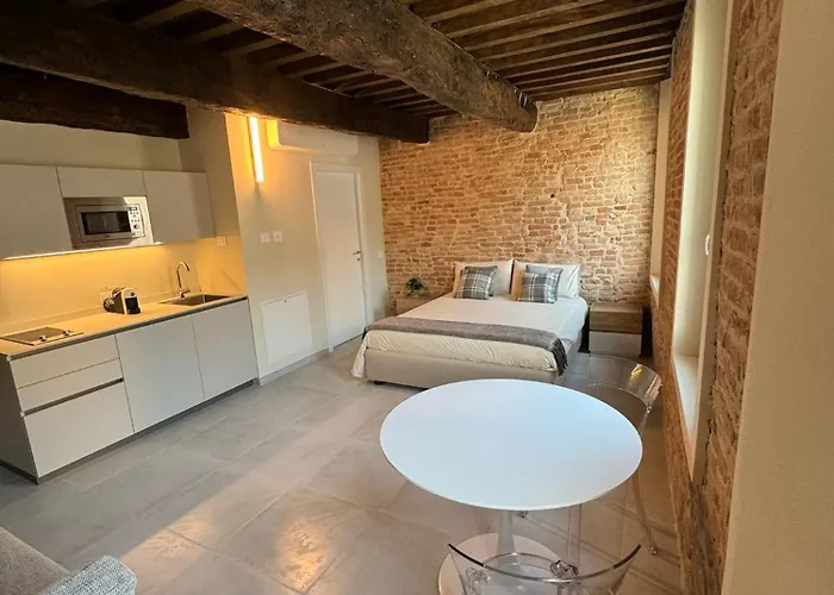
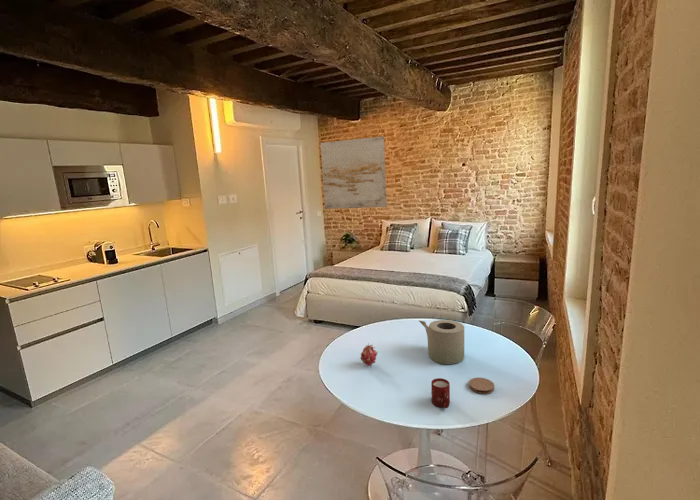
+ wall art [320,135,388,210]
+ cup [430,377,451,409]
+ toilet paper roll [418,319,465,365]
+ fruit [359,343,379,367]
+ coaster [468,377,495,395]
